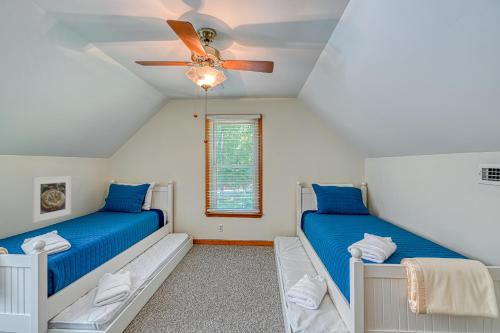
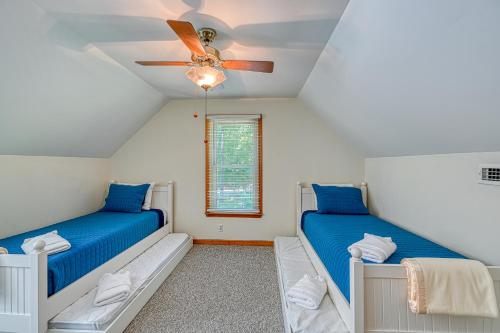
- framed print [31,175,72,224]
